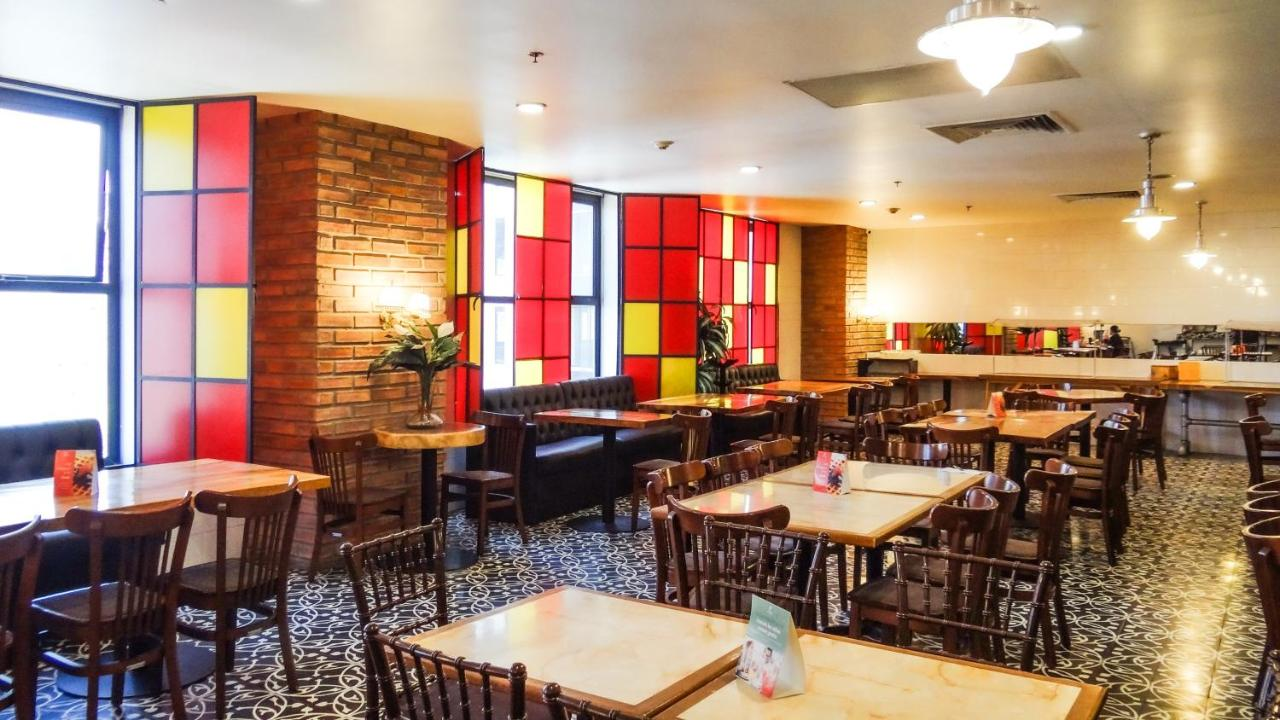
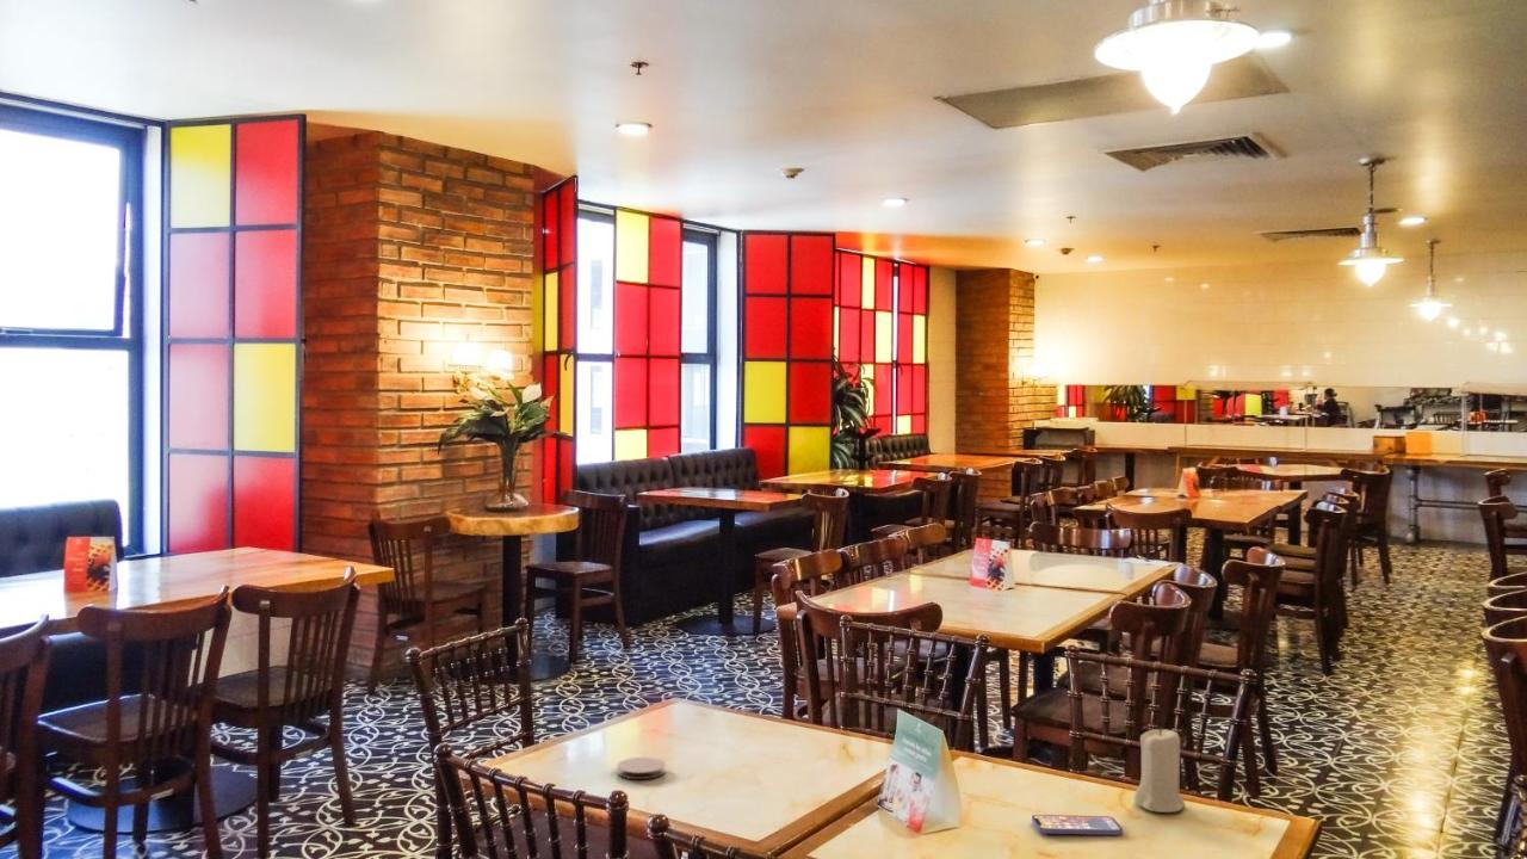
+ candle [1132,727,1186,814]
+ smartphone [1031,814,1124,836]
+ coaster [616,756,667,780]
